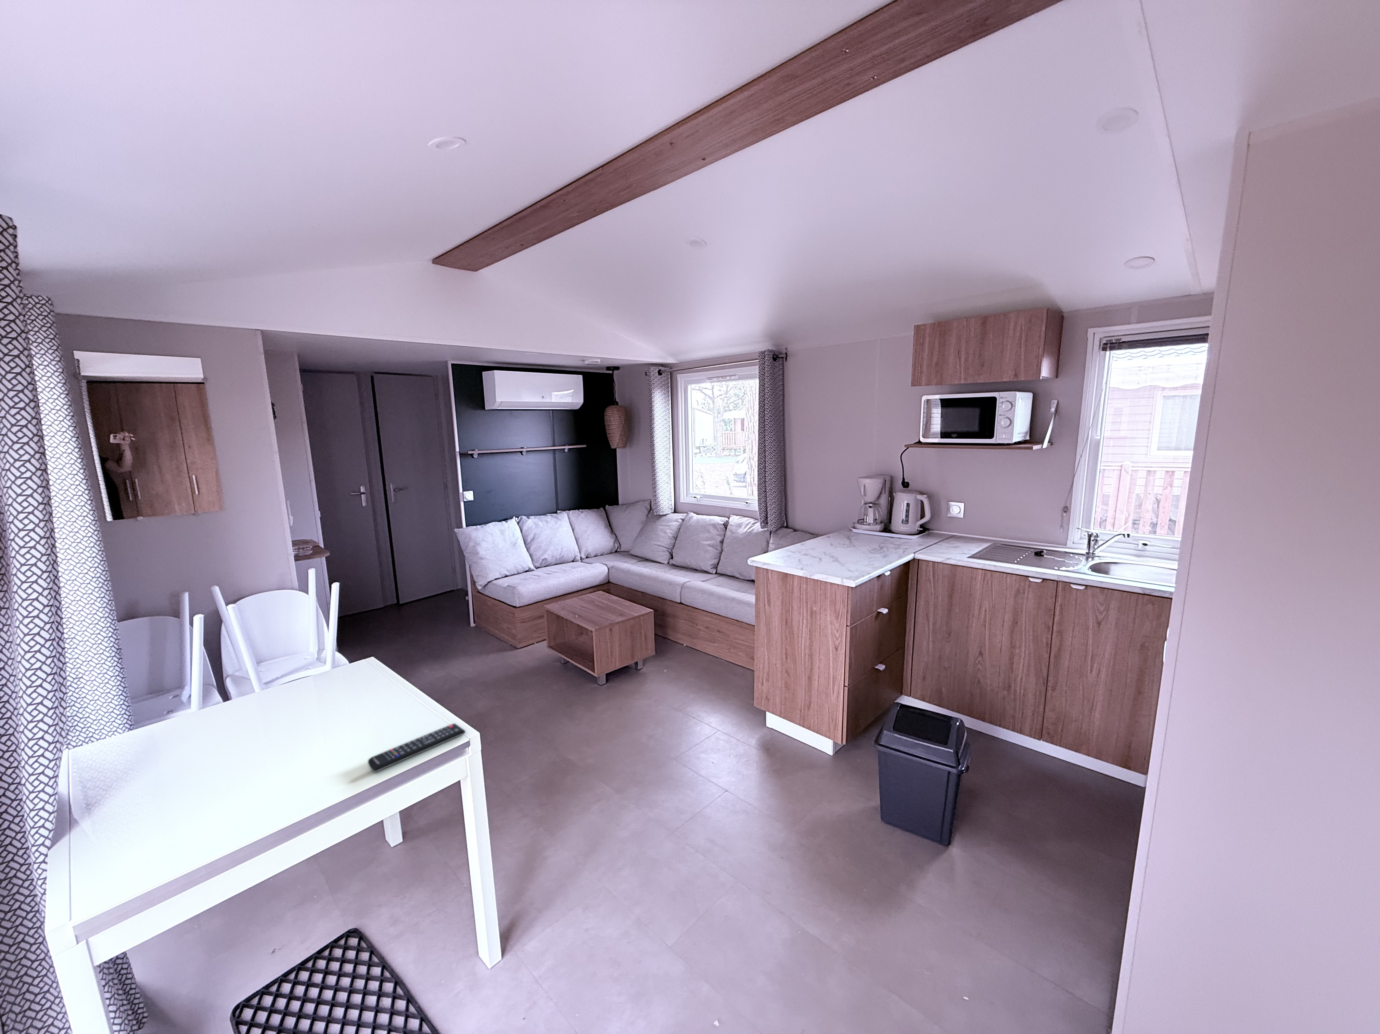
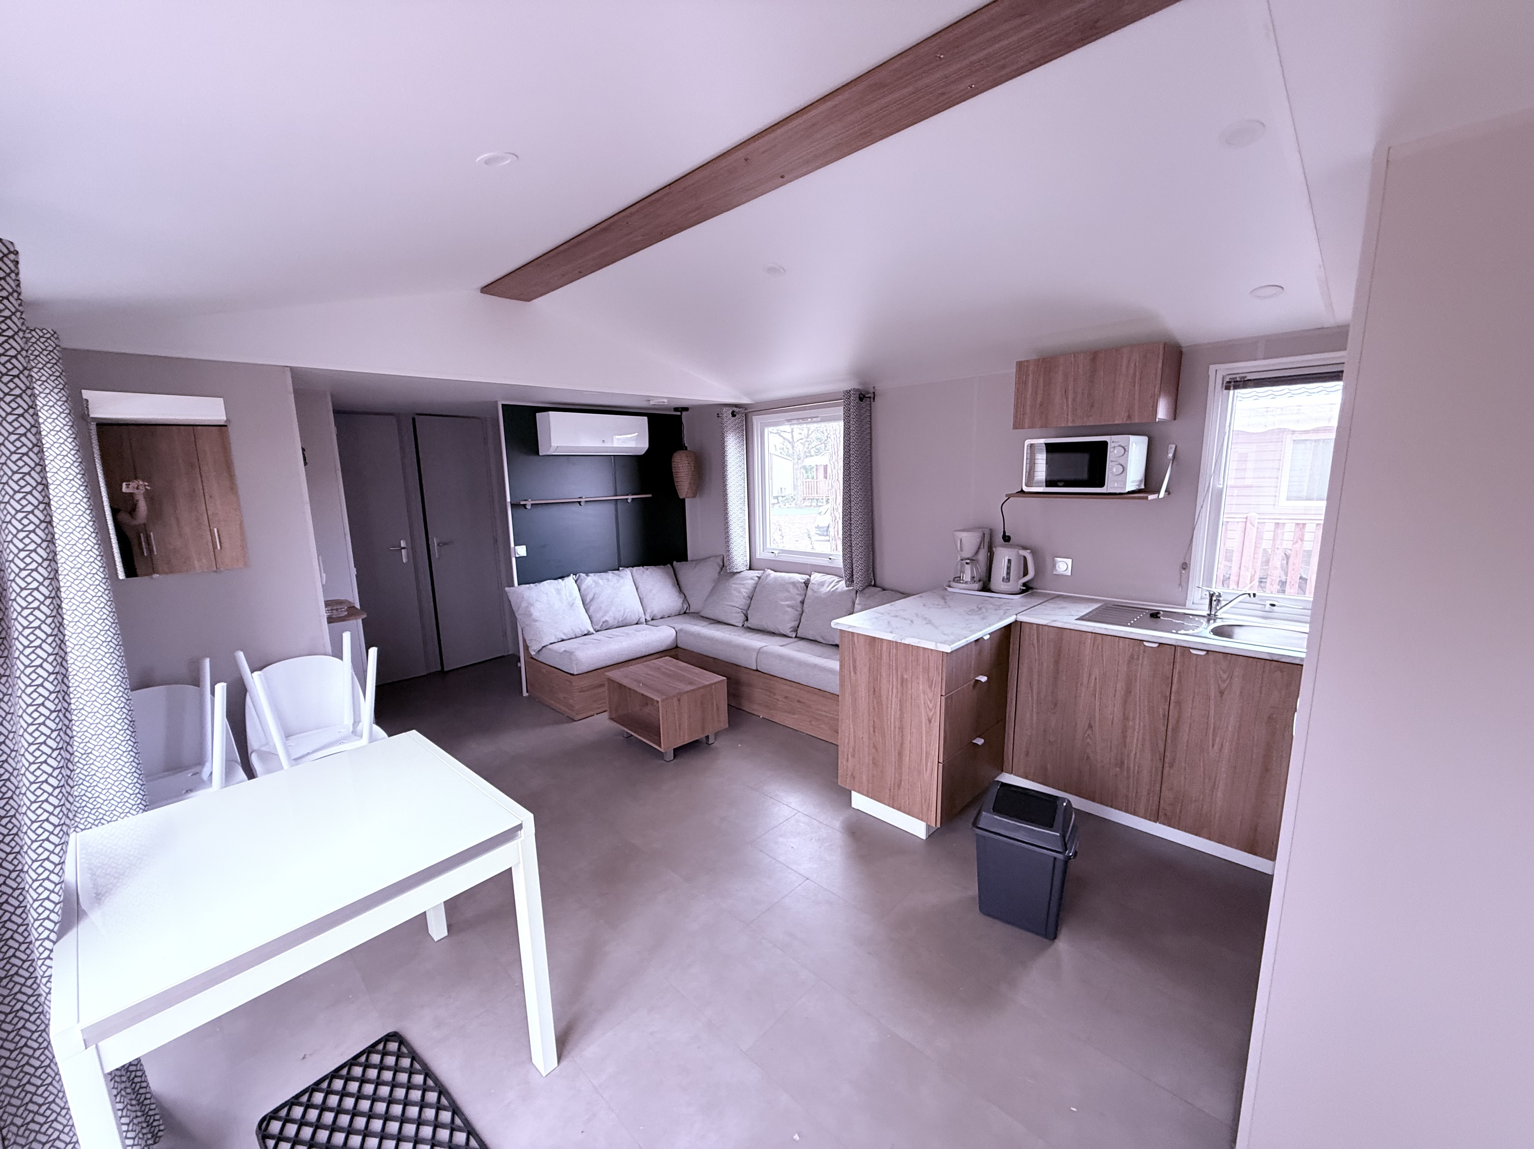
- remote control [367,723,466,772]
